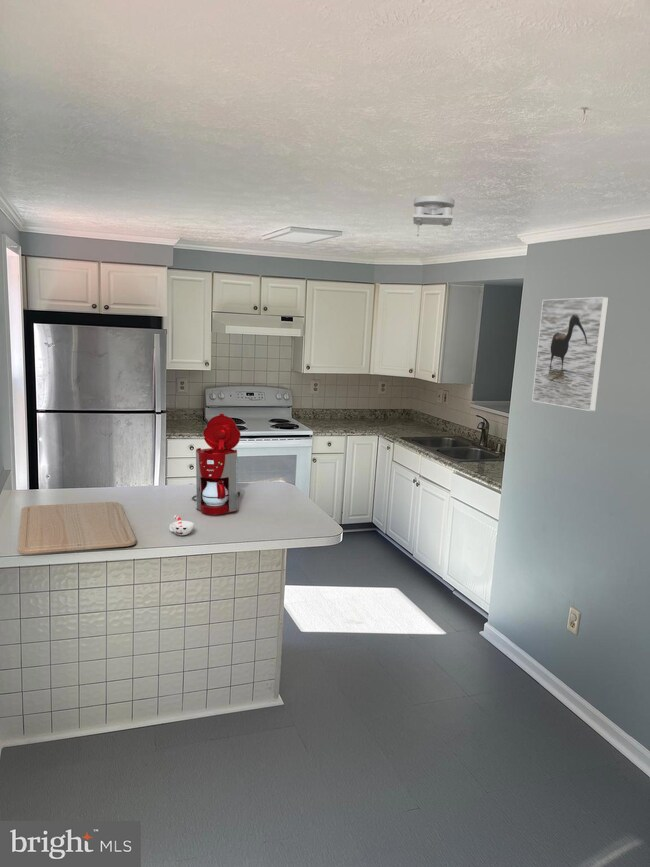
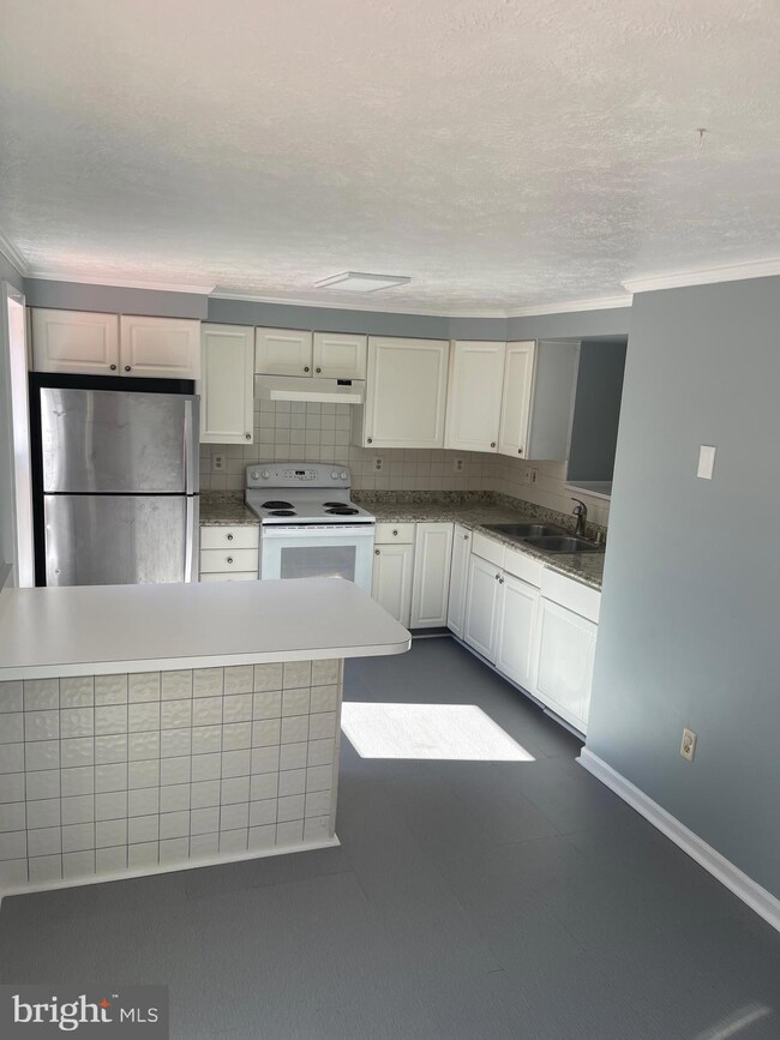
- smoke detector [412,195,456,237]
- cup [168,514,195,536]
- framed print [531,296,610,412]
- coffee maker [191,413,241,516]
- chopping board [17,501,137,555]
